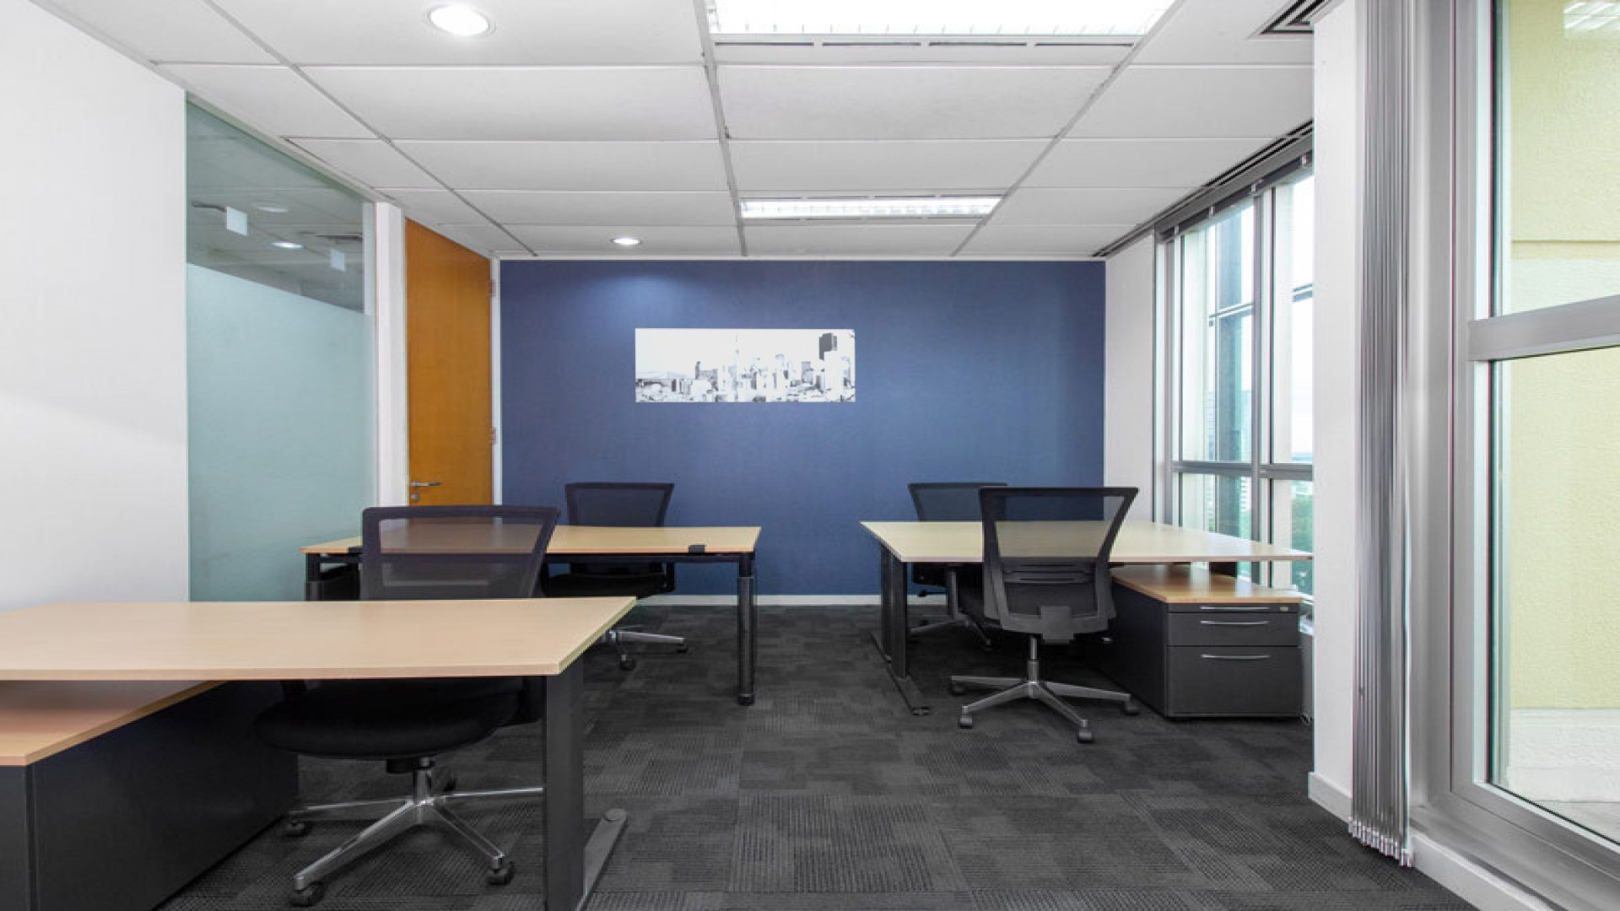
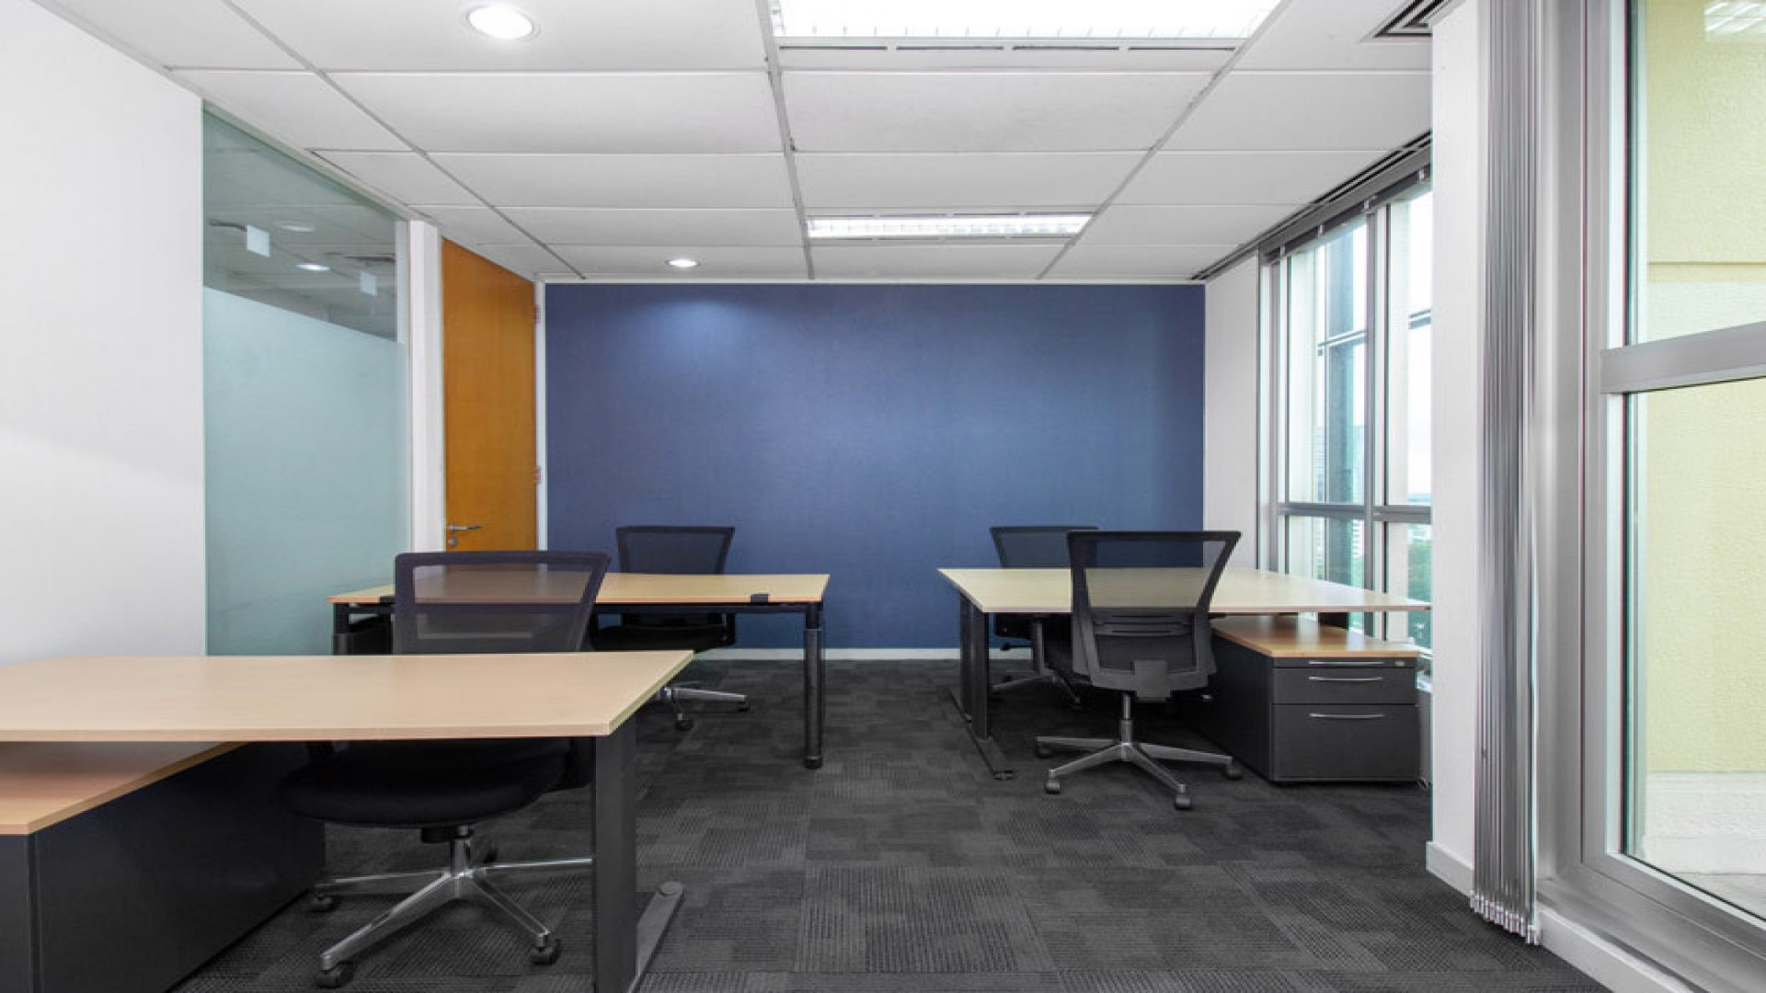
- wall art [634,327,856,403]
